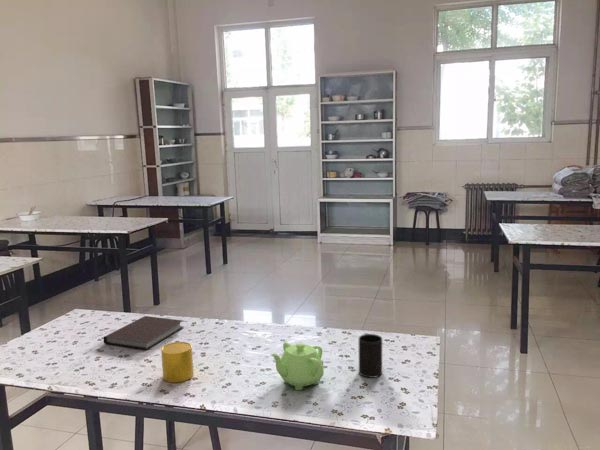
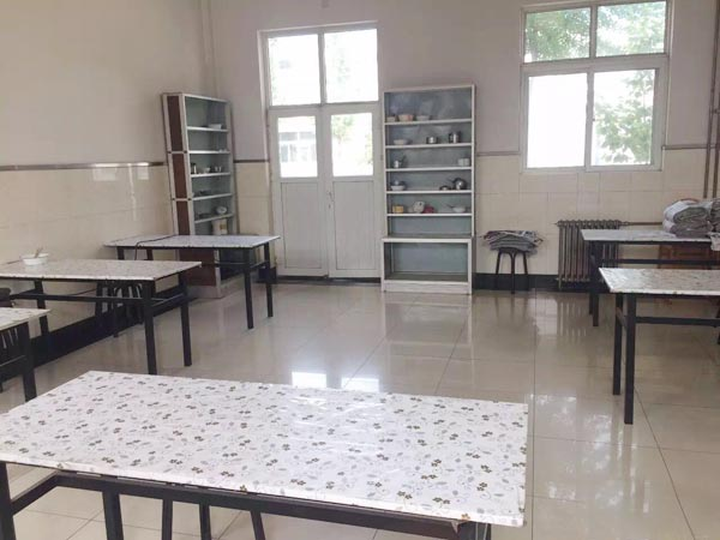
- cup [160,341,194,384]
- notebook [103,315,185,351]
- cup [358,333,383,379]
- teapot [269,341,325,391]
